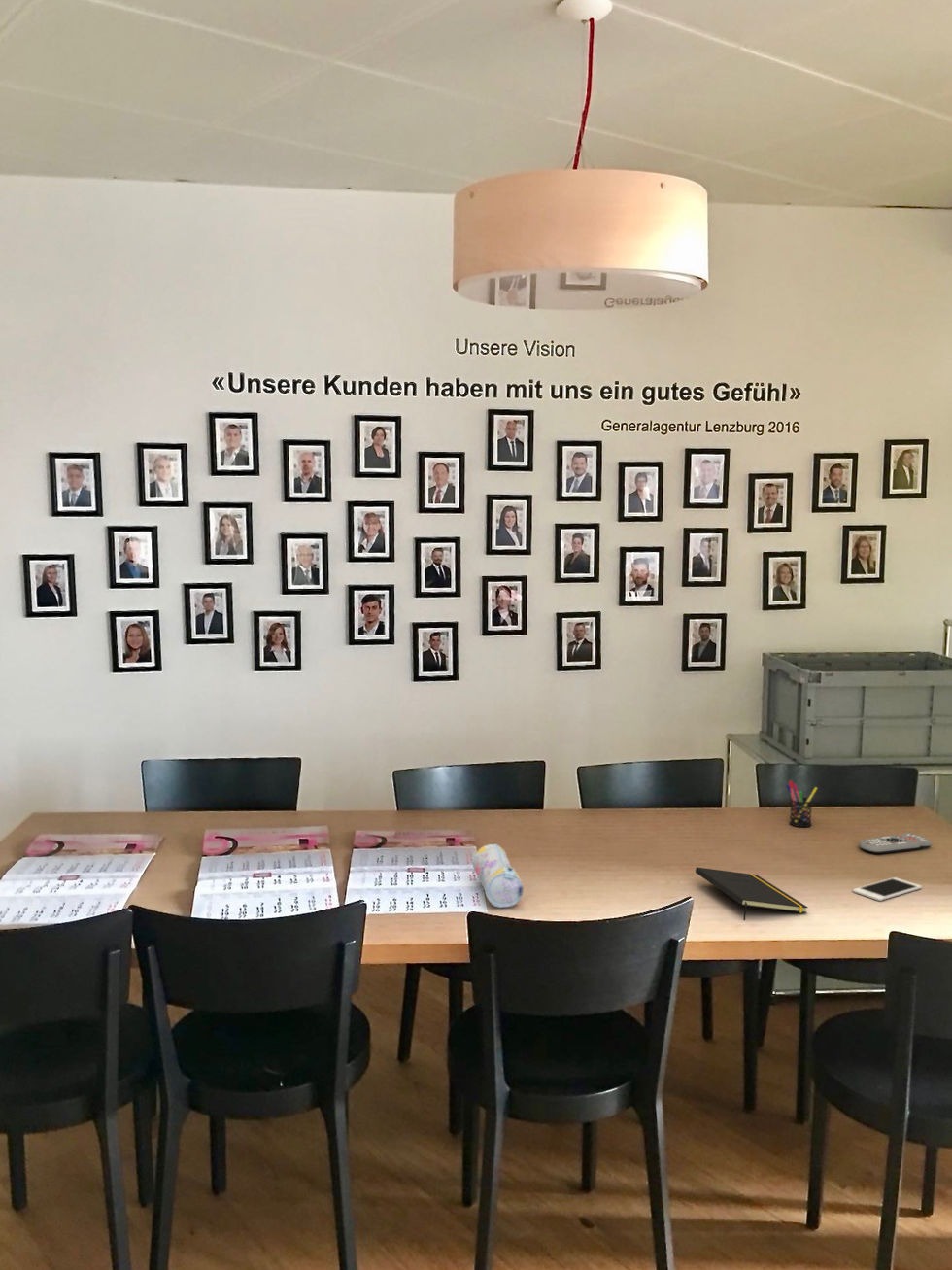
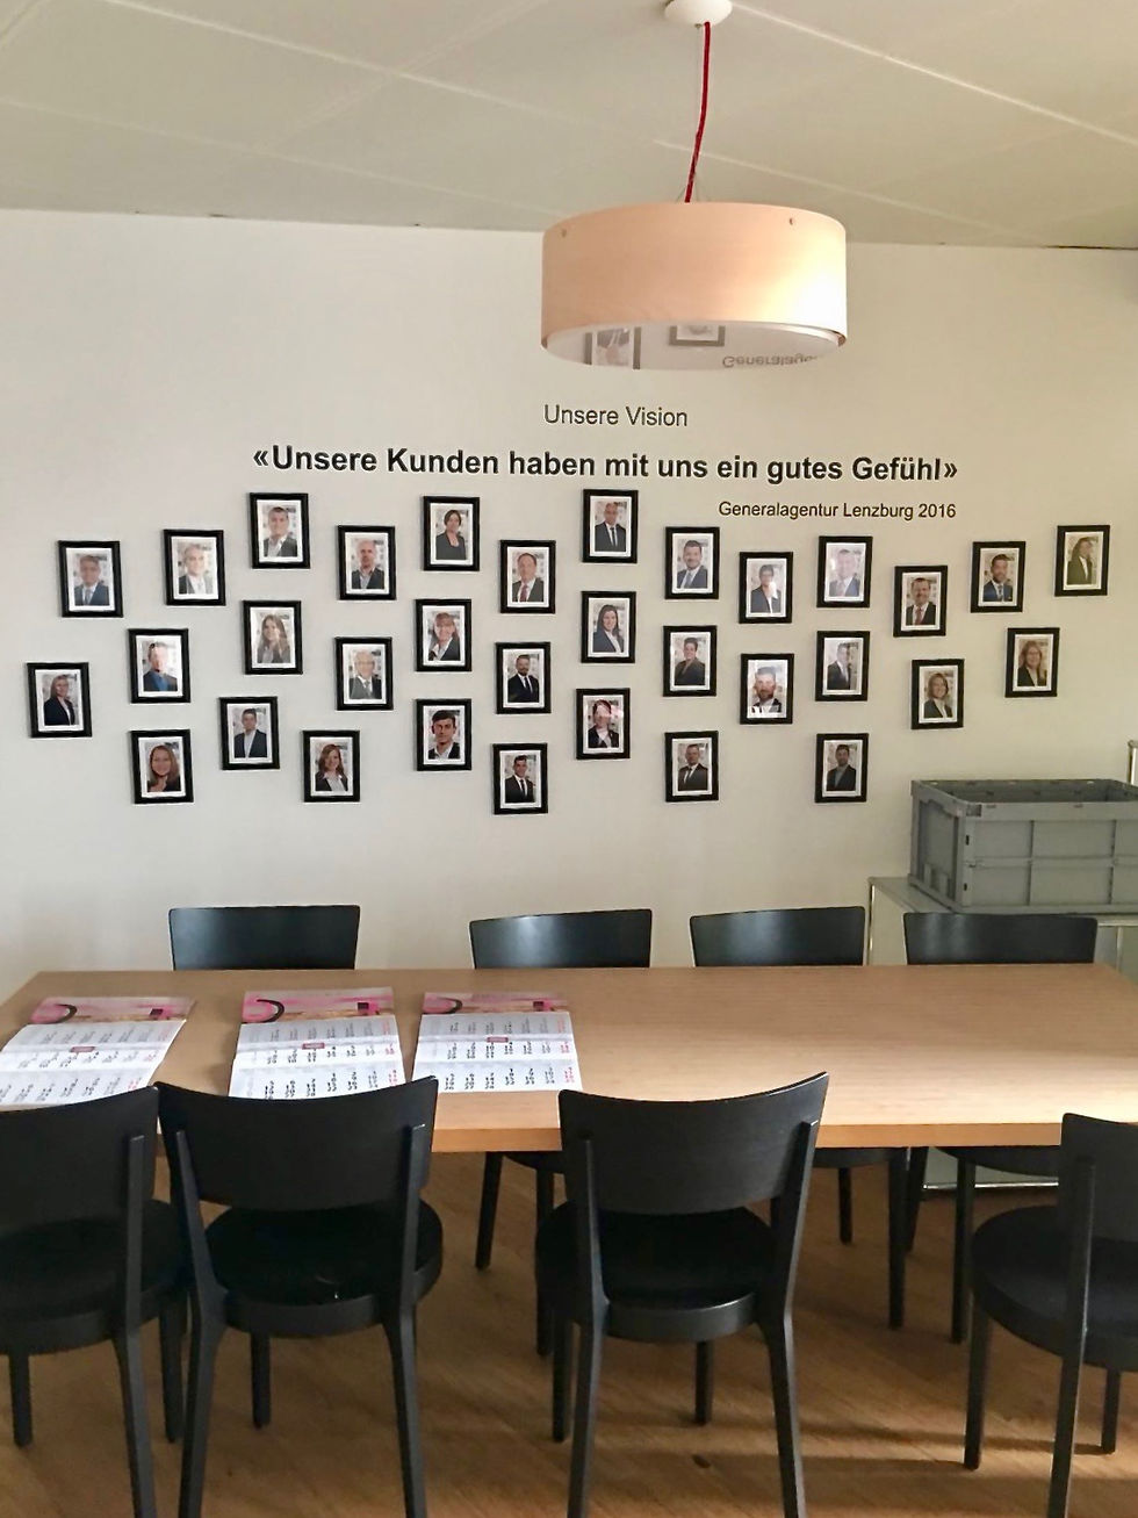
- remote control [858,832,933,854]
- notepad [695,867,809,921]
- pencil case [472,843,525,909]
- pen holder [785,779,818,828]
- cell phone [852,876,923,902]
